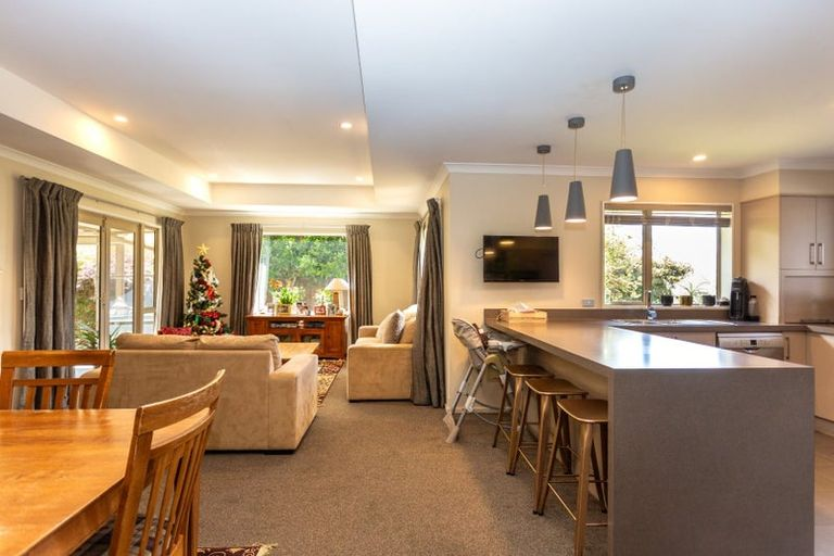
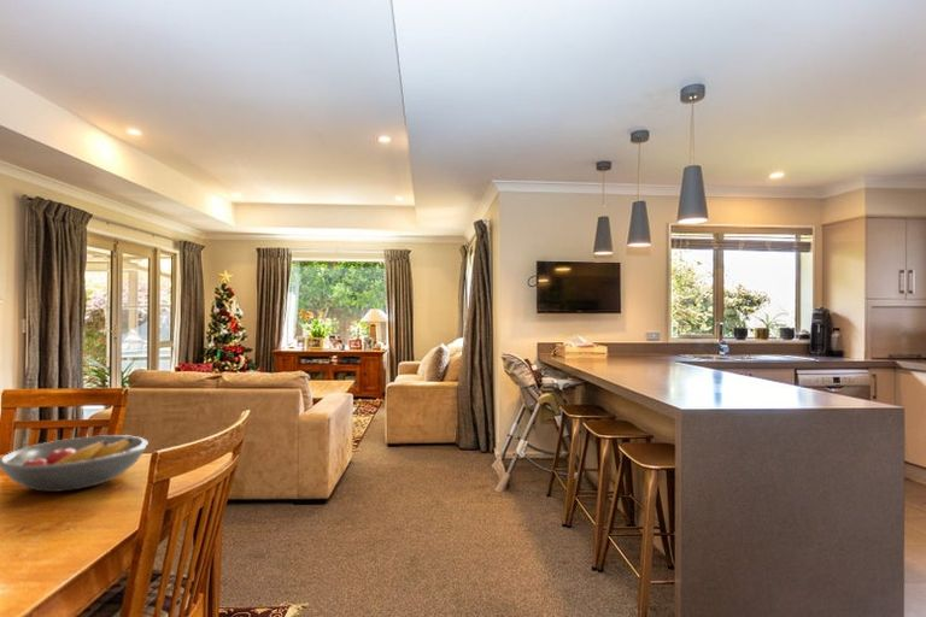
+ fruit bowl [0,434,150,493]
